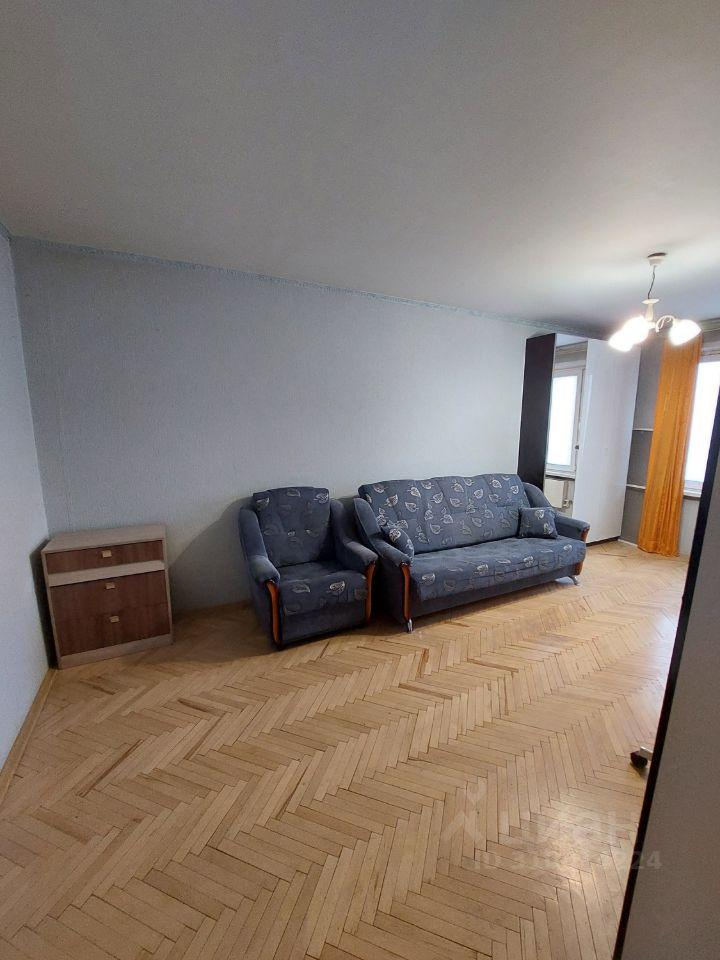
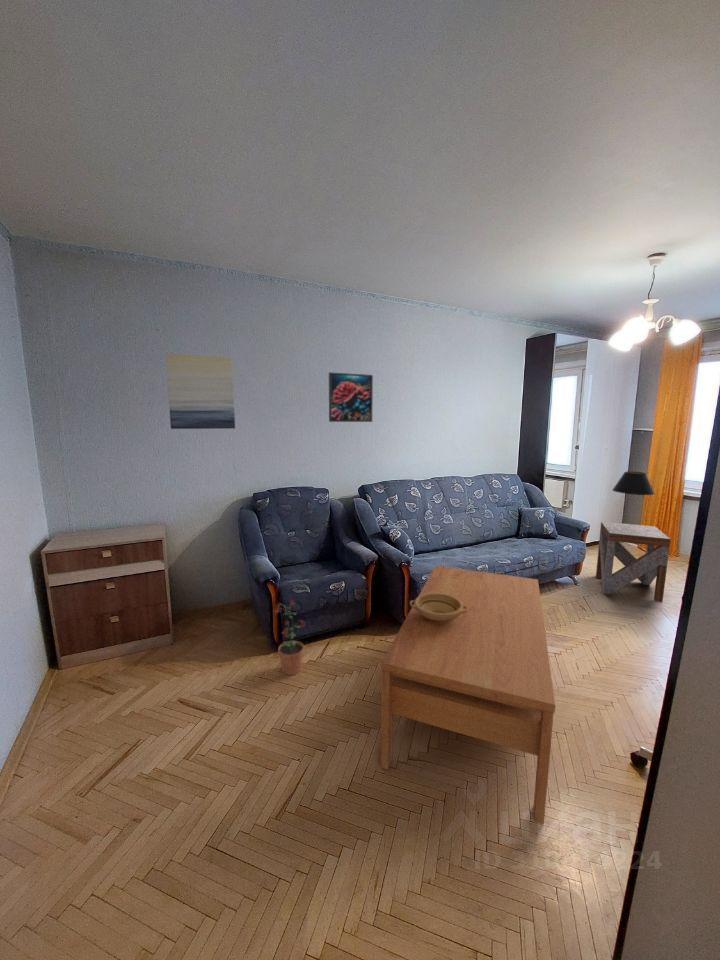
+ table lamp [612,471,656,526]
+ side table [595,521,671,603]
+ potted plant [272,598,307,676]
+ coffee table [380,564,556,825]
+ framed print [328,371,374,423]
+ wall art [165,353,236,430]
+ ceramic bowl [409,593,468,623]
